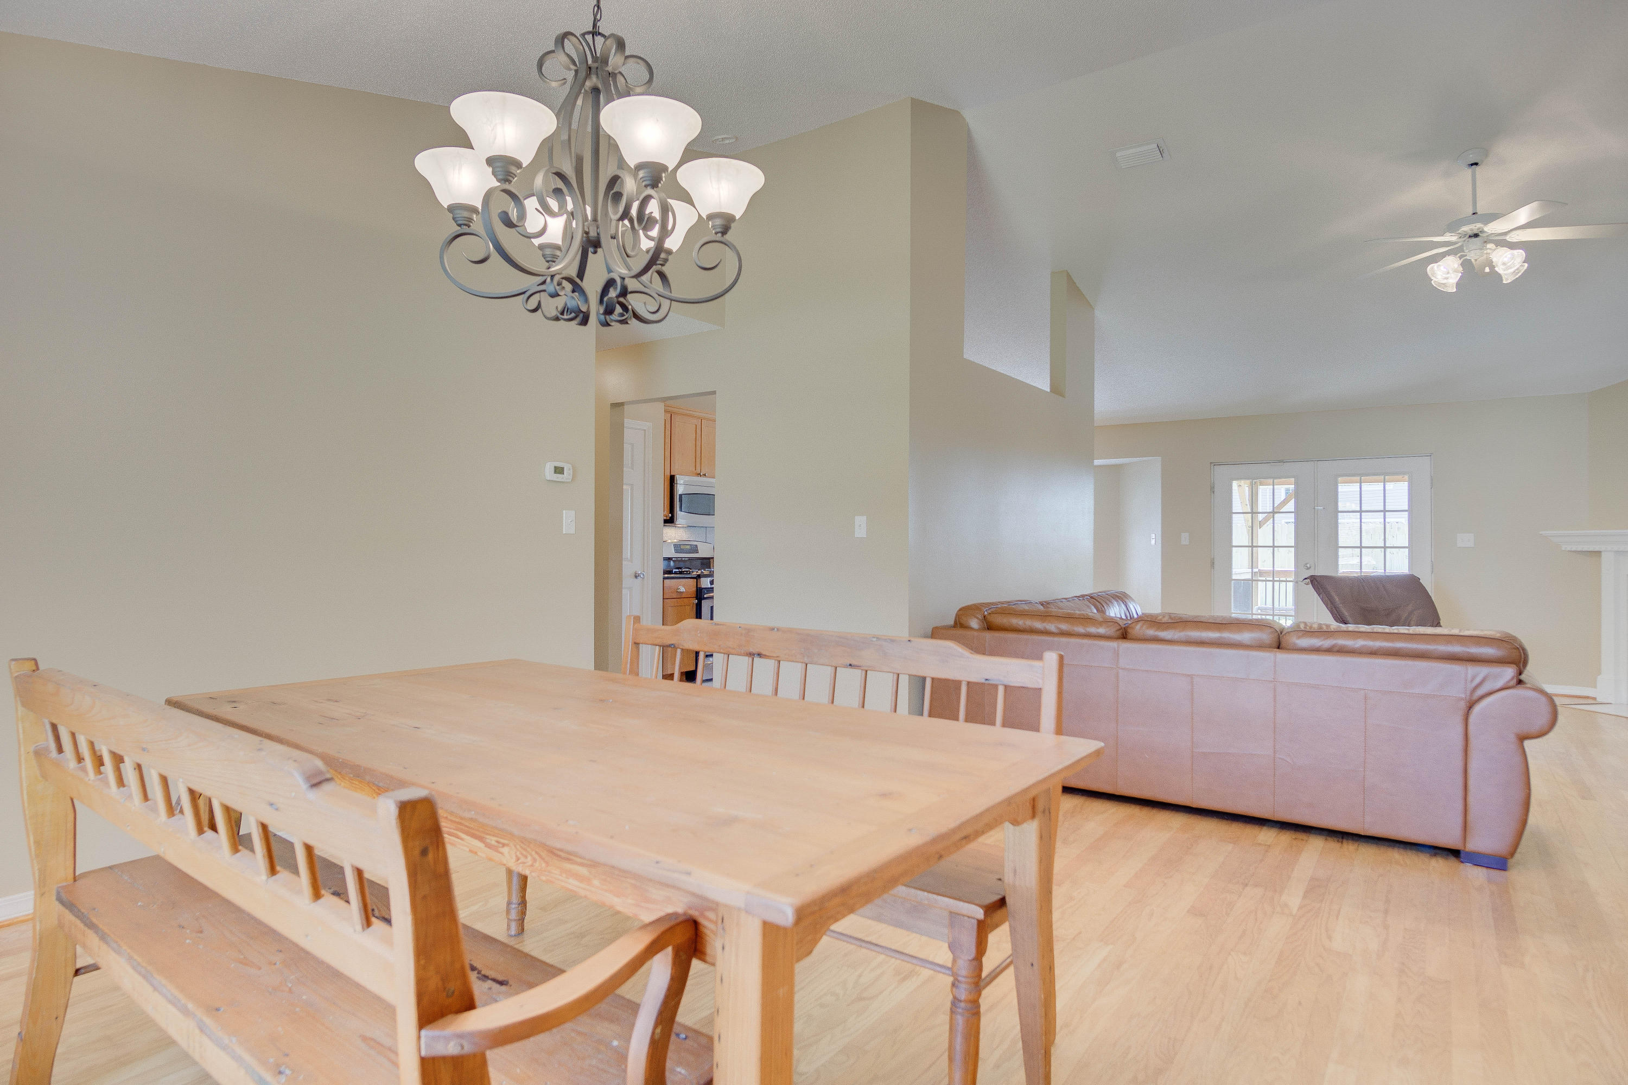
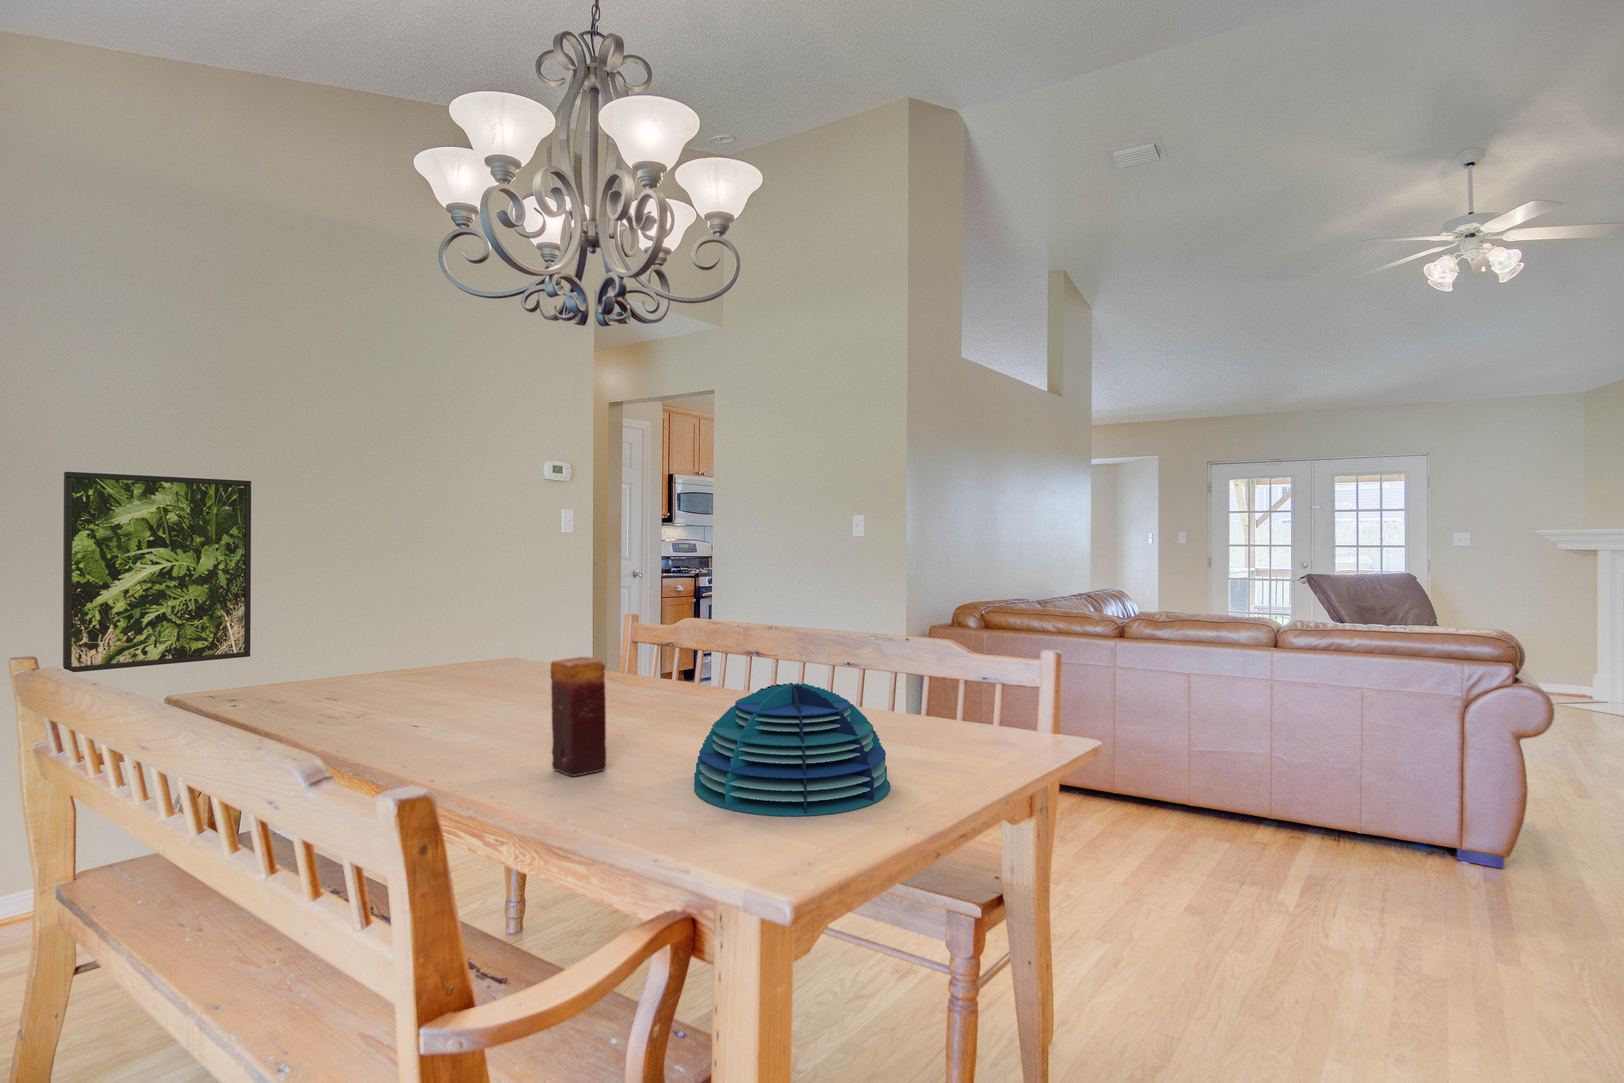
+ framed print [63,471,251,673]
+ decorative bowl [694,682,891,817]
+ candle [550,656,608,777]
